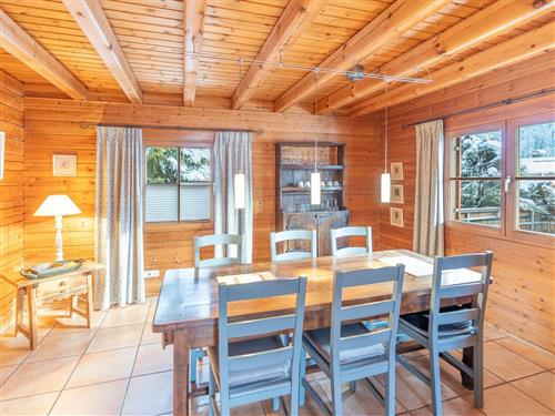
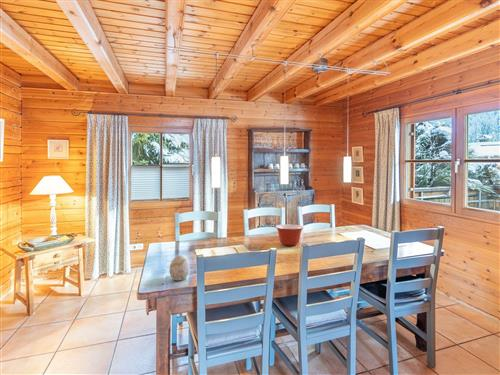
+ decorative egg [169,254,190,281]
+ mixing bowl [275,223,305,247]
